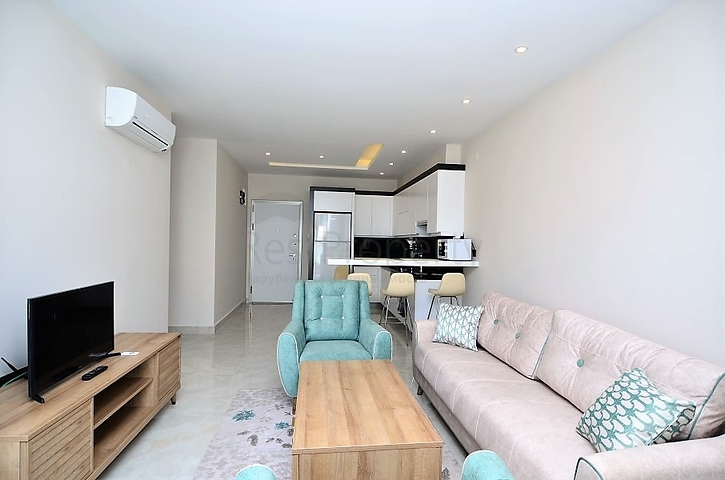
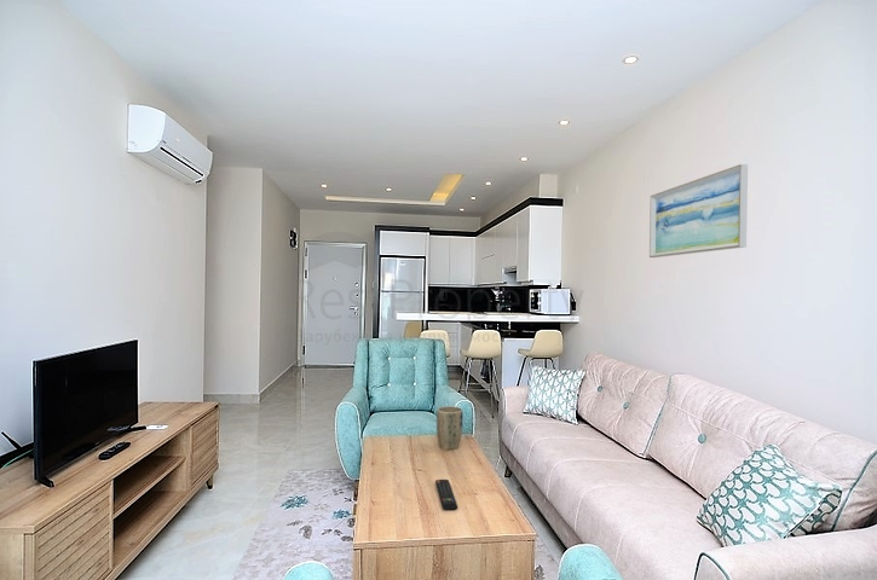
+ plant pot [435,405,465,451]
+ remote control [434,478,458,511]
+ wall art [648,163,749,259]
